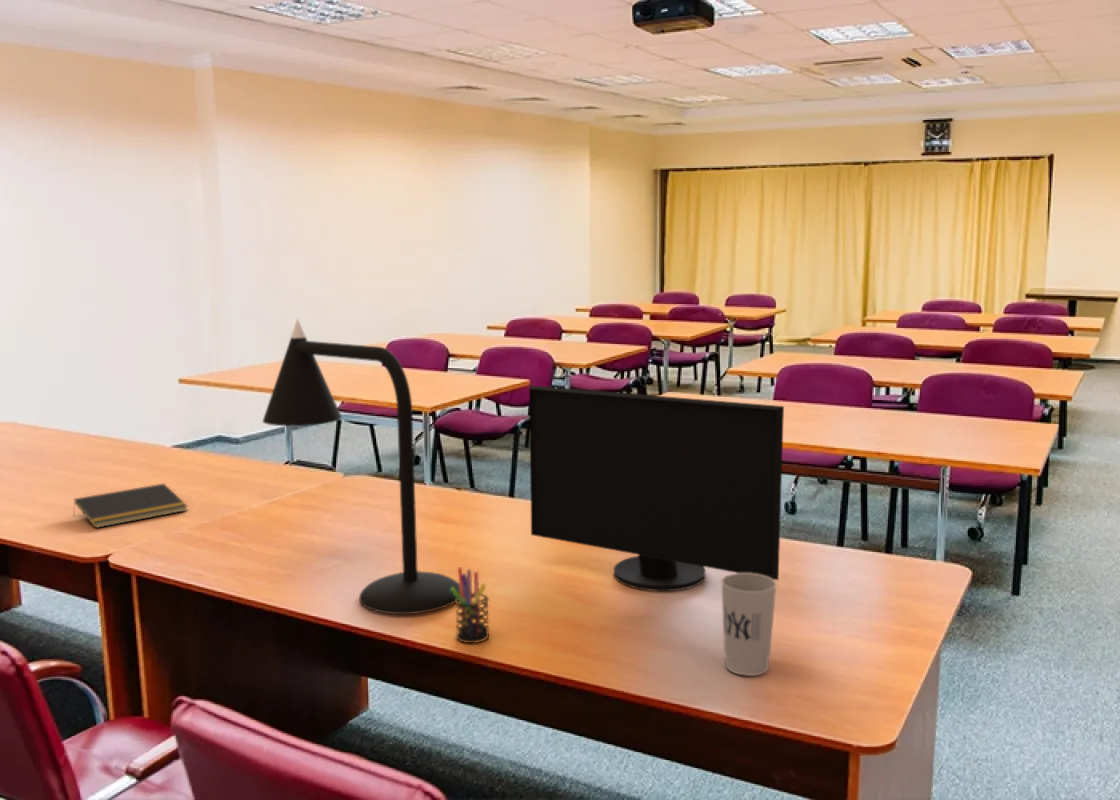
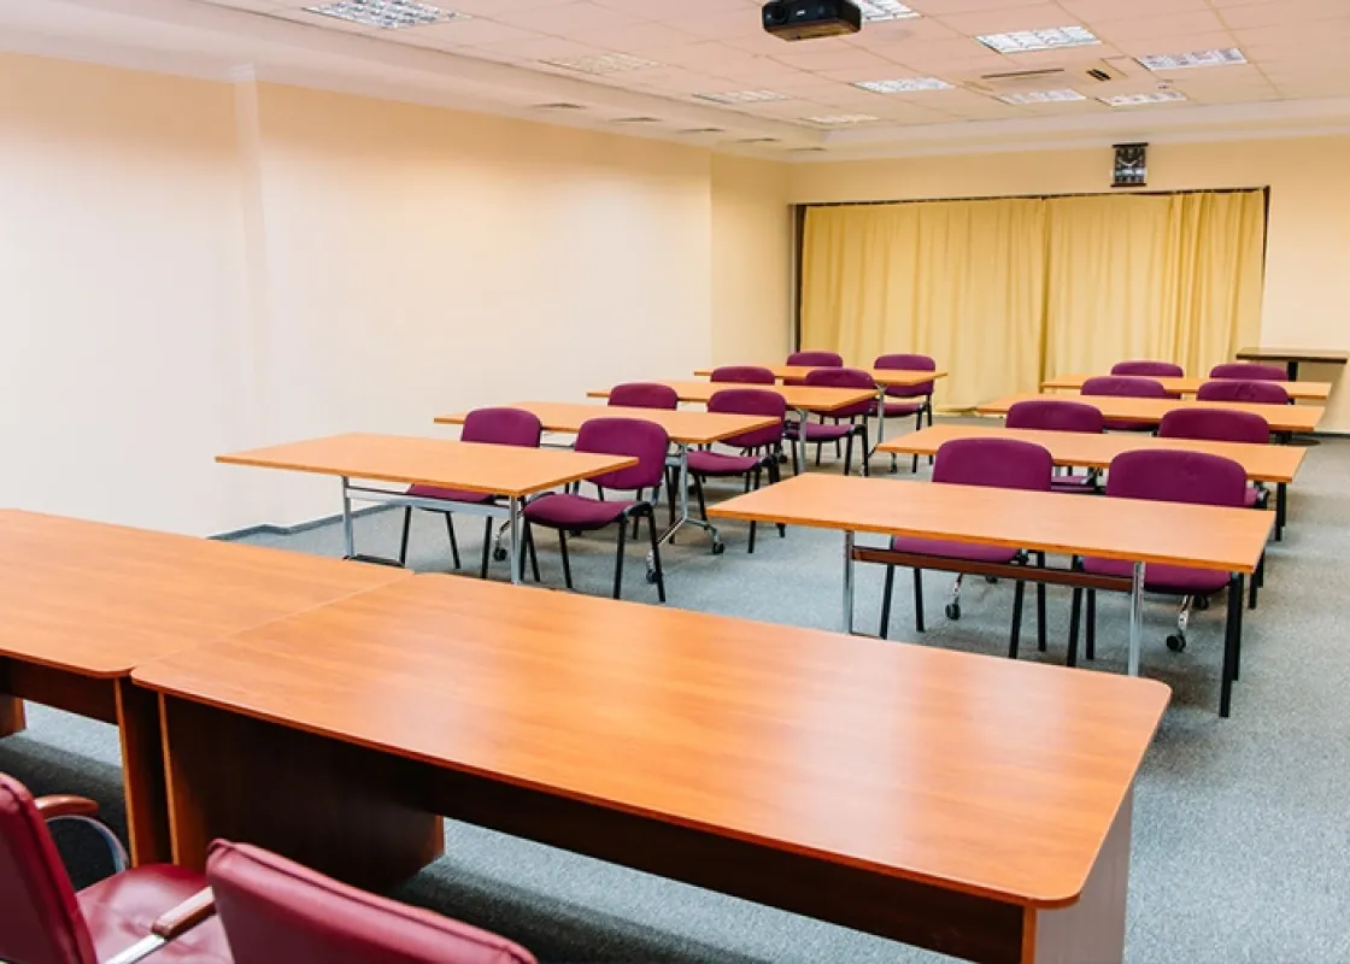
- pen holder [451,566,490,644]
- notepad [72,483,188,529]
- computer monitor [528,384,785,592]
- cup [720,573,778,677]
- desk lamp [261,317,460,615]
